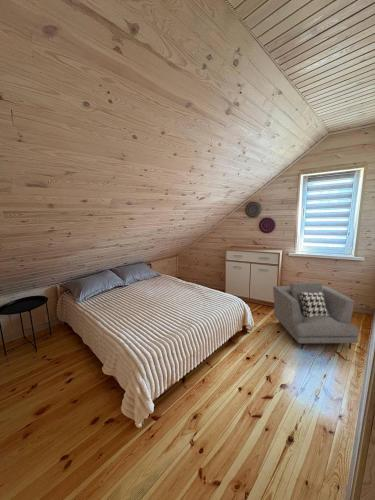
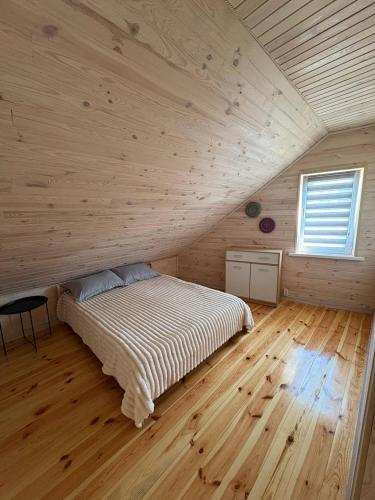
- armchair [272,281,361,350]
